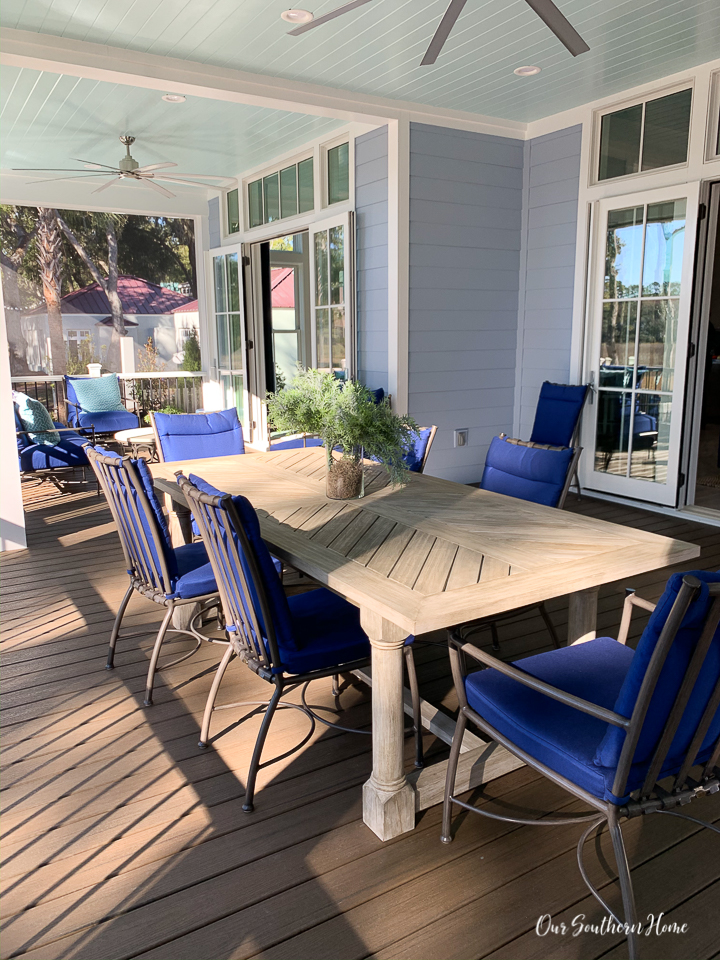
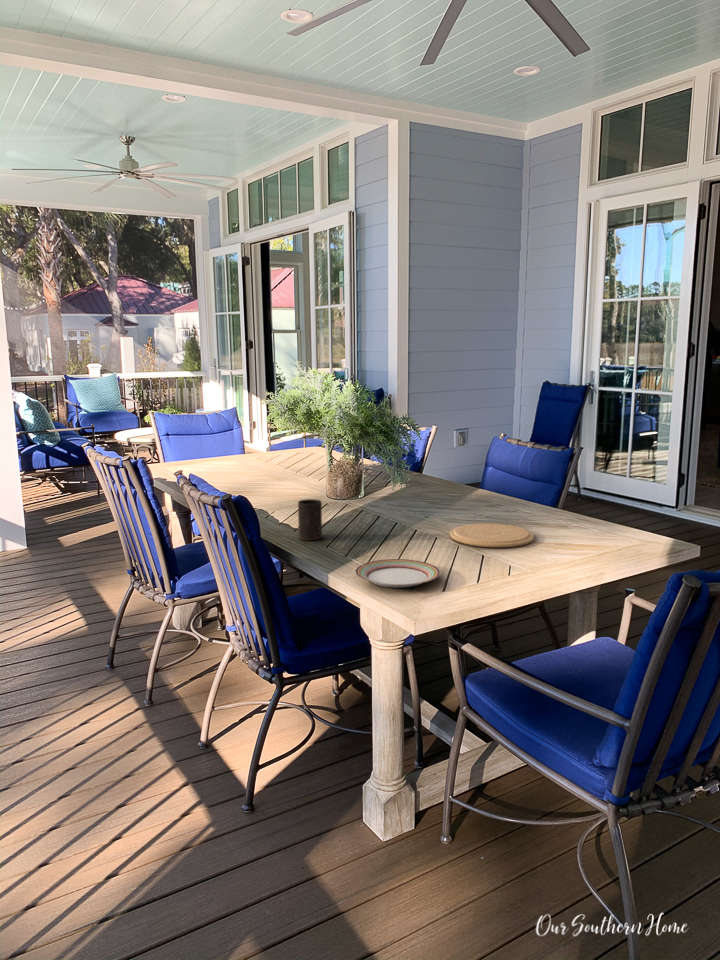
+ plate [449,522,535,548]
+ plate [354,558,441,588]
+ cup [297,498,323,541]
